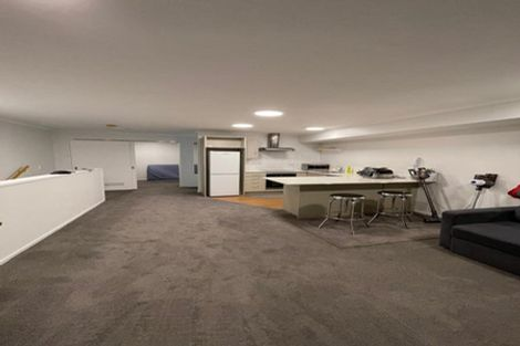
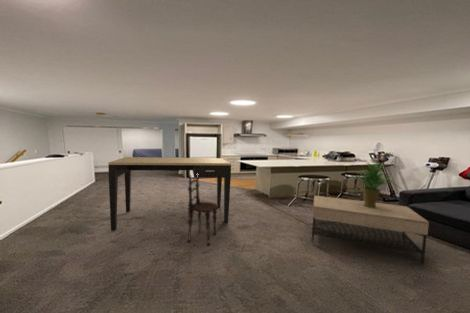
+ dining table [107,156,232,232]
+ dining chair [186,173,218,247]
+ potted plant [352,161,394,208]
+ coffee table [311,195,430,265]
